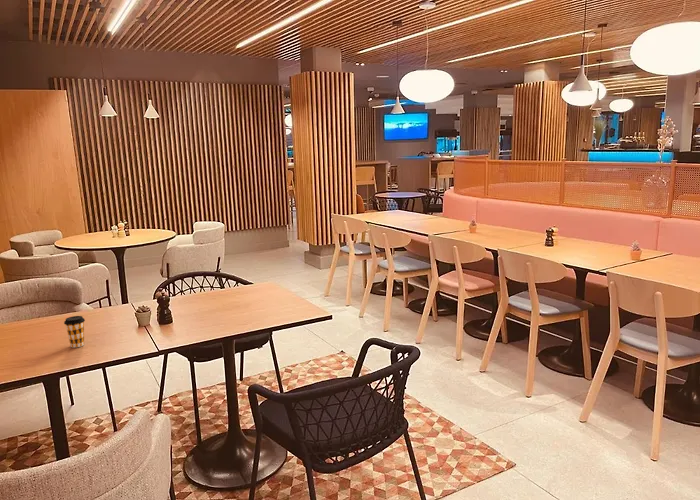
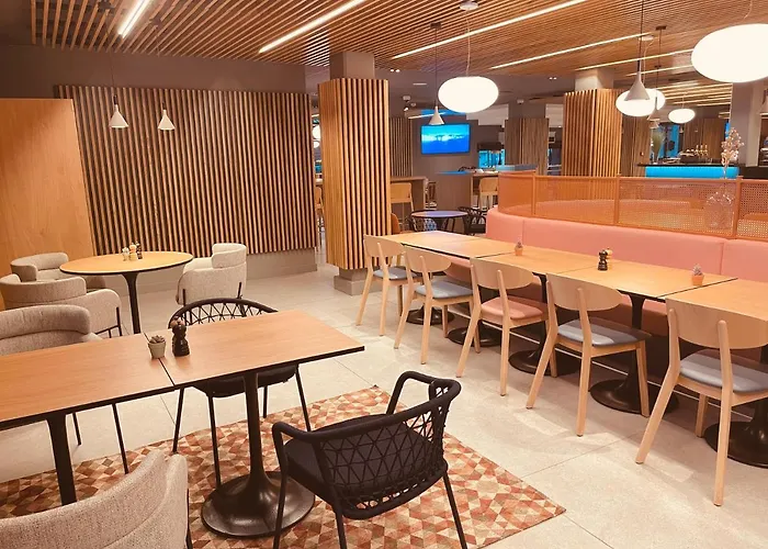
- coffee cup [63,315,86,349]
